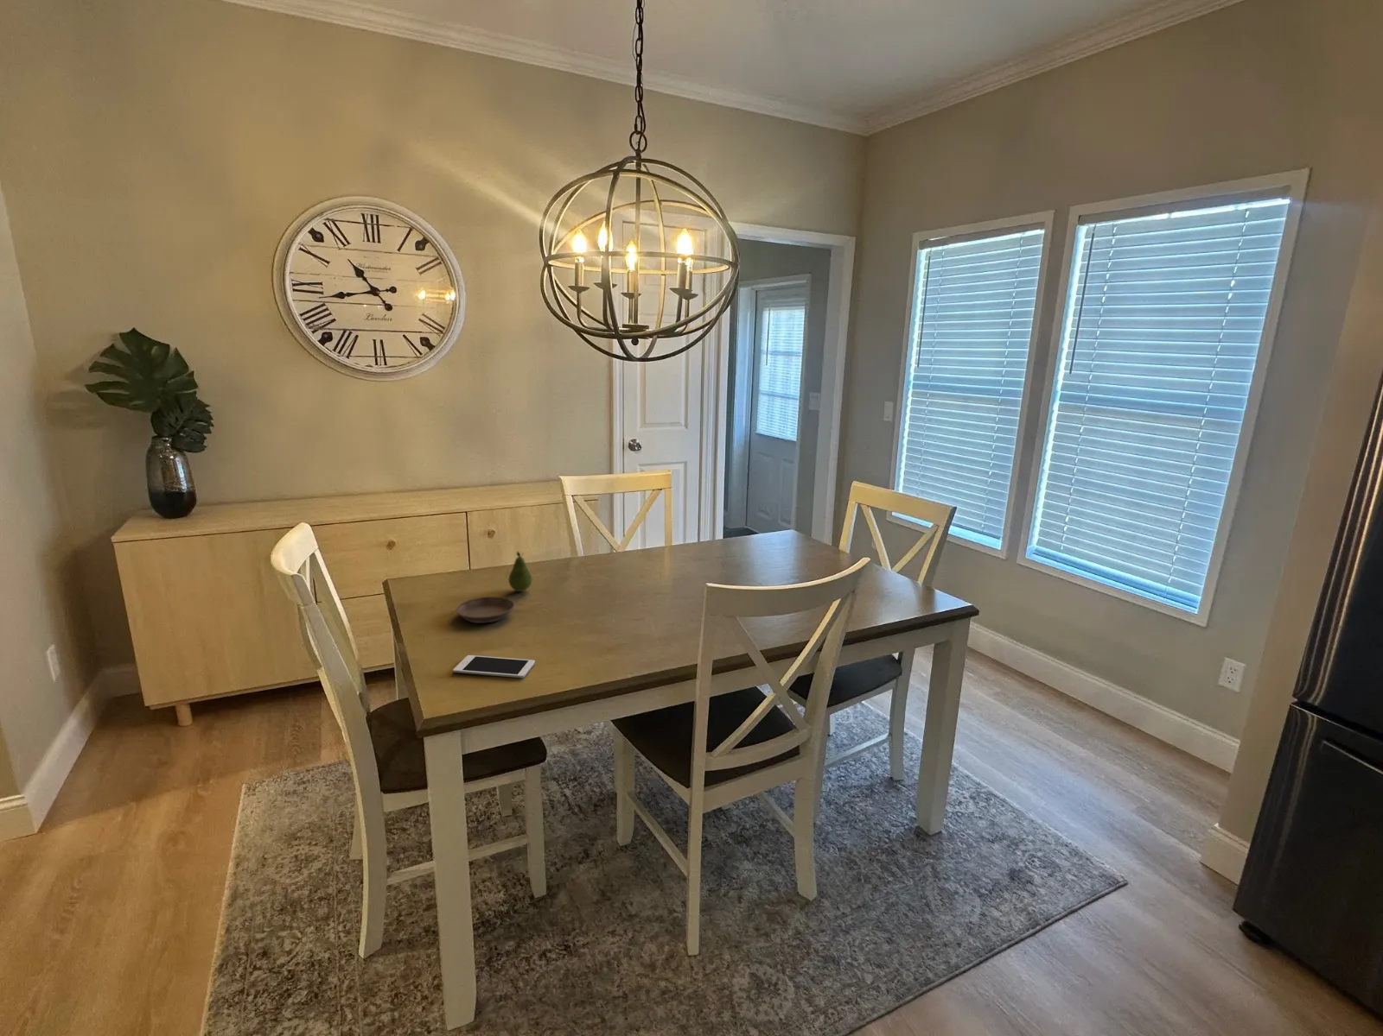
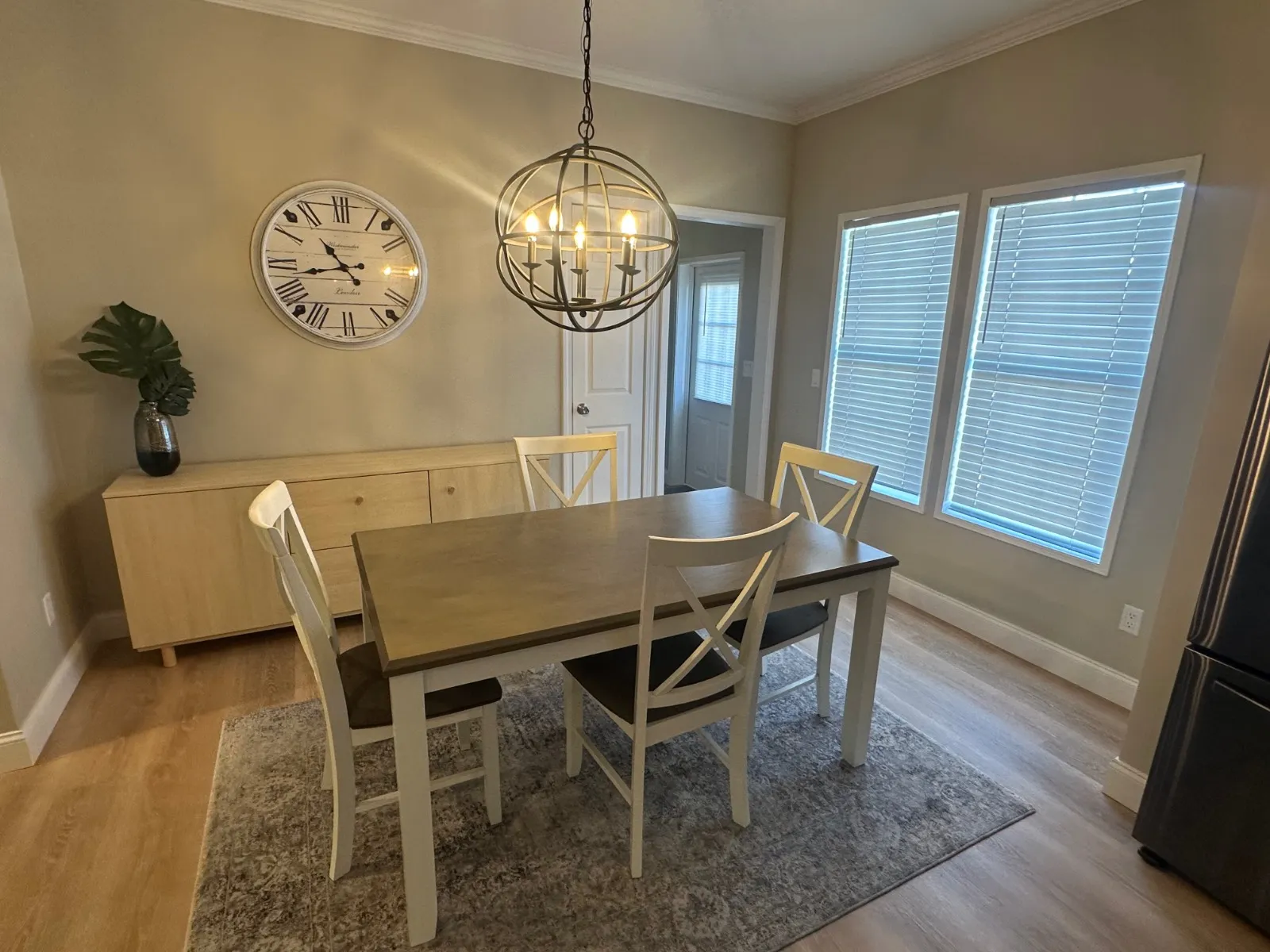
- fruit [507,551,533,592]
- saucer [455,595,516,625]
- cell phone [452,654,536,679]
